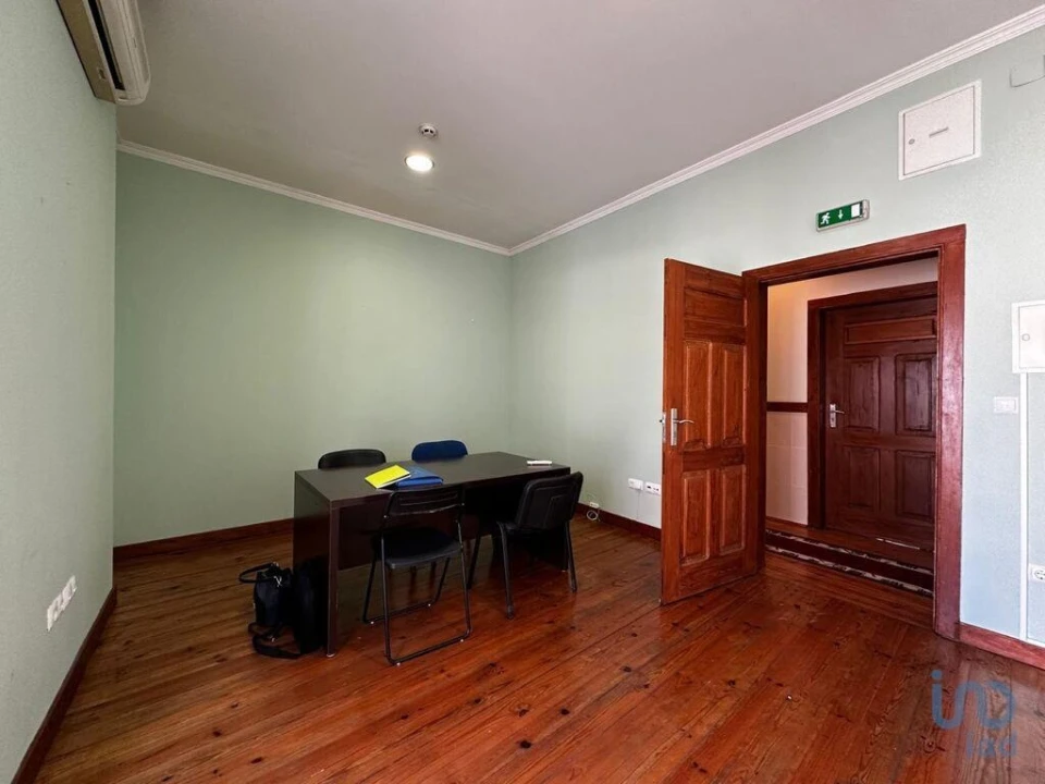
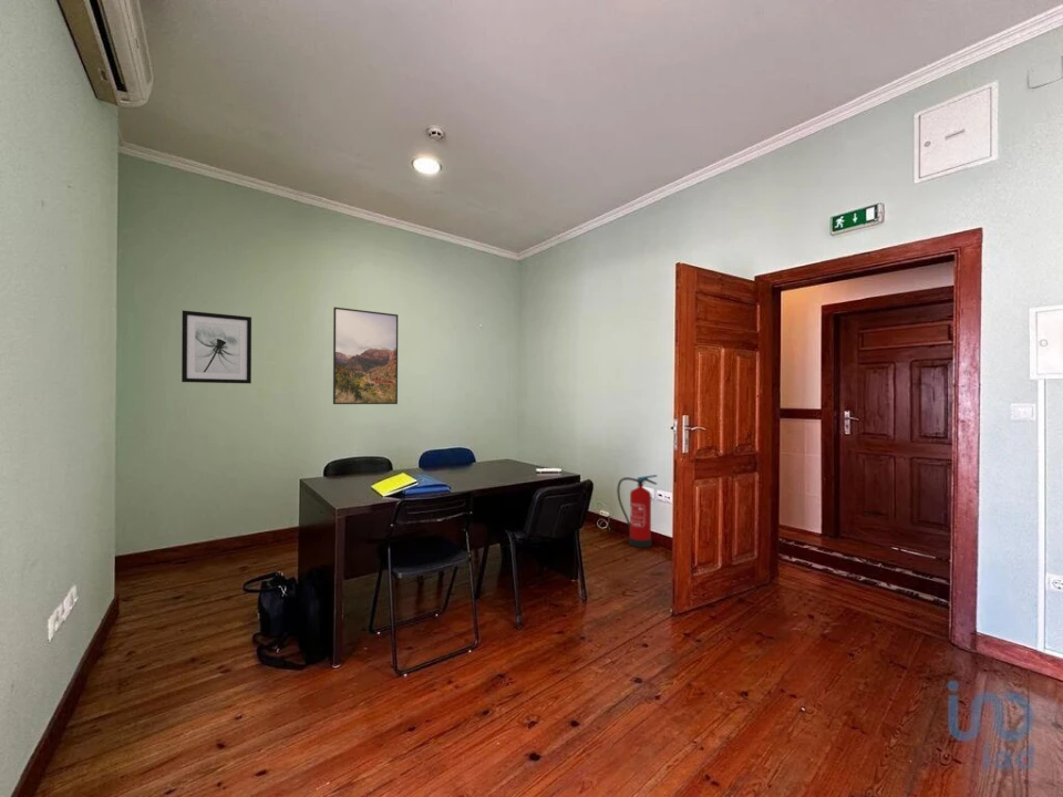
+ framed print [332,306,399,405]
+ fire extinguisher [616,474,658,549]
+ wall art [180,310,252,384]
